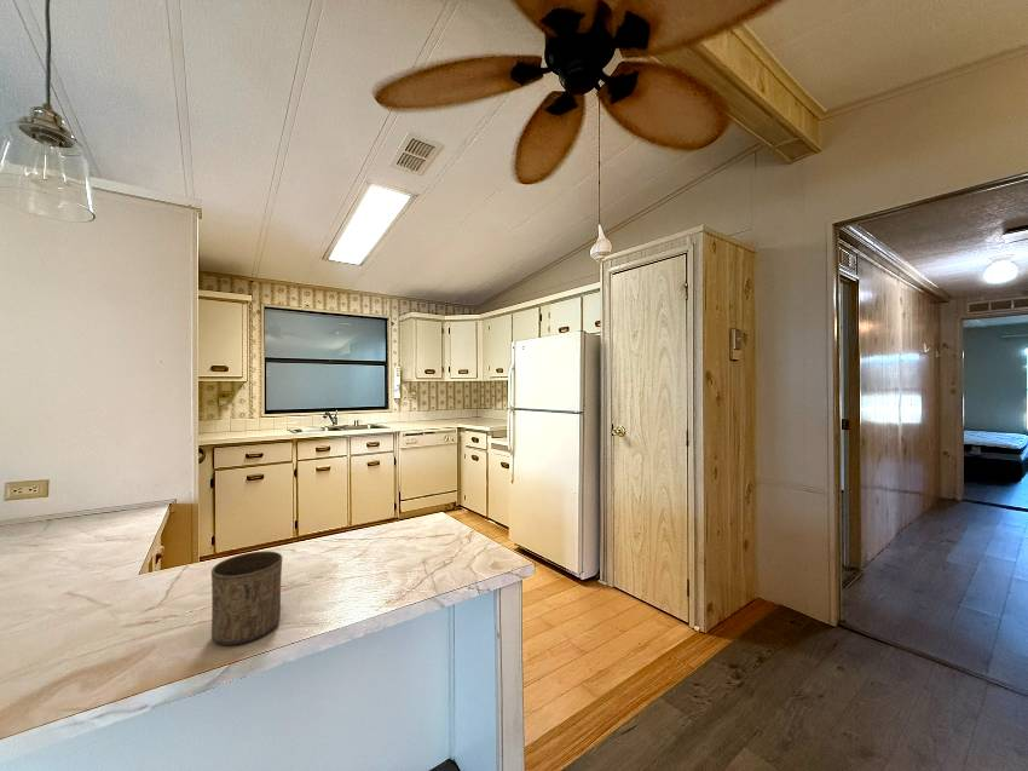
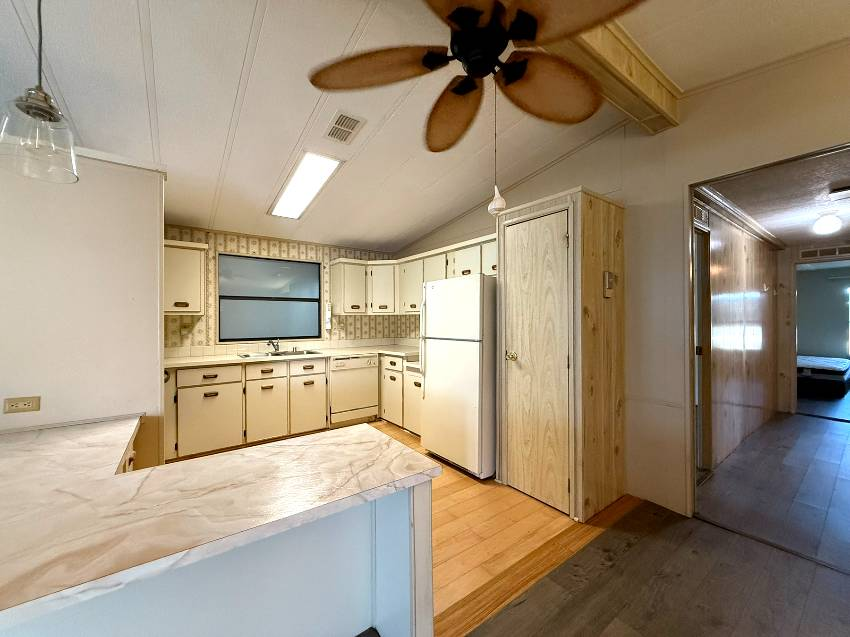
- cup [210,550,283,646]
